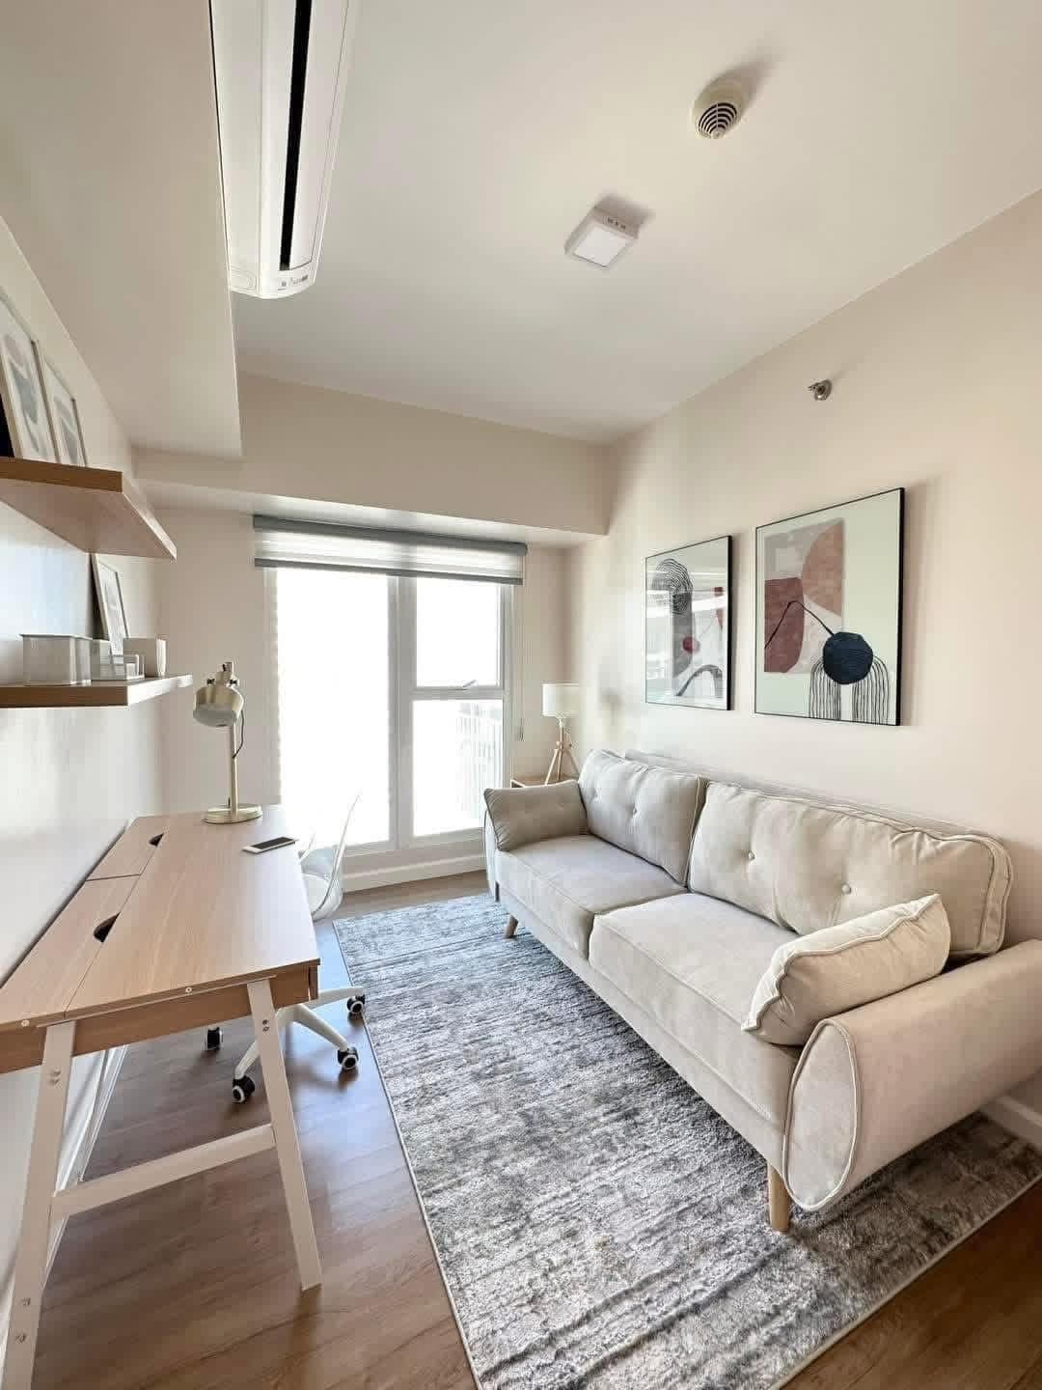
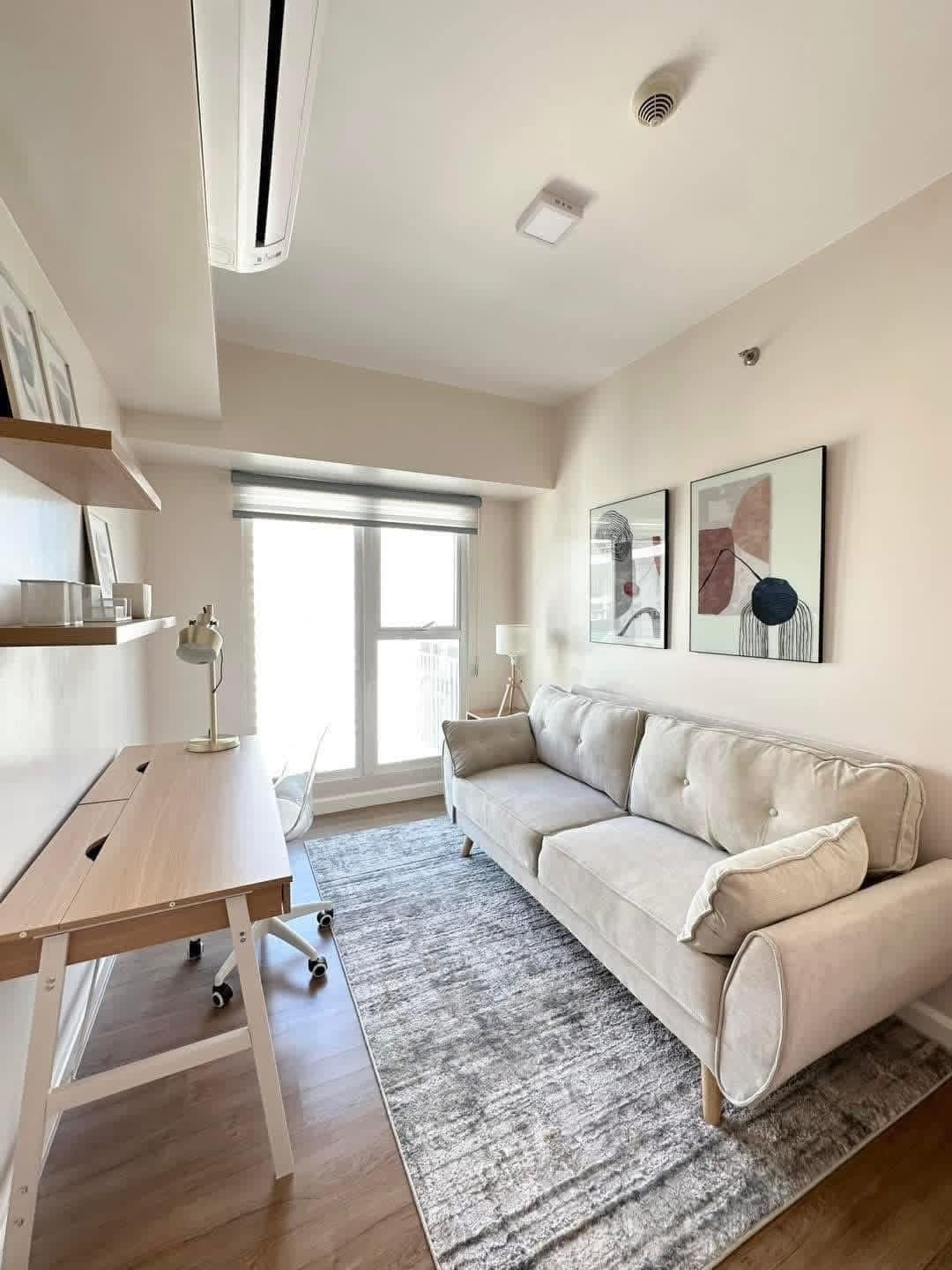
- cell phone [242,835,300,855]
